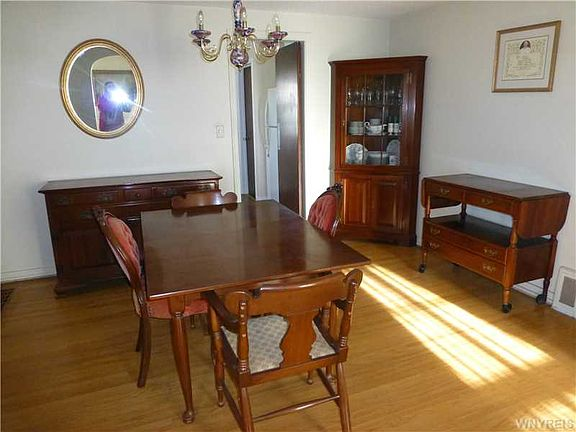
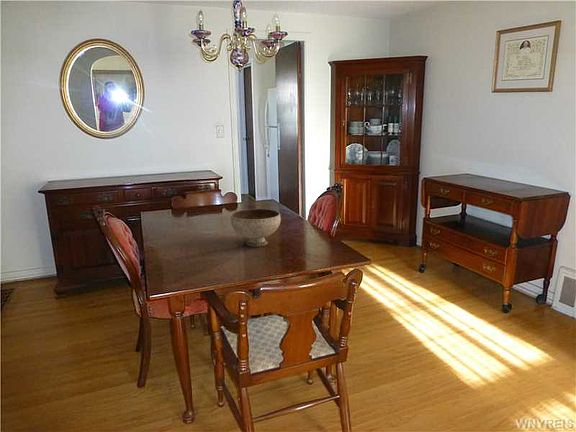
+ bowl [229,208,282,247]
